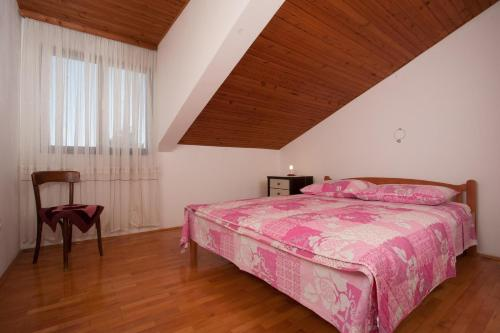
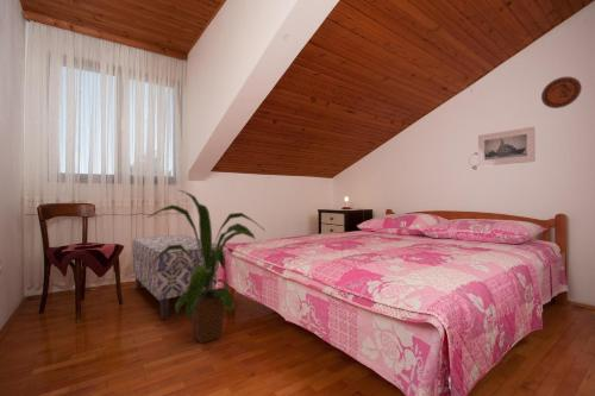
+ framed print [477,126,537,168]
+ decorative plate [540,76,583,109]
+ house plant [146,189,265,345]
+ bench [131,233,221,321]
